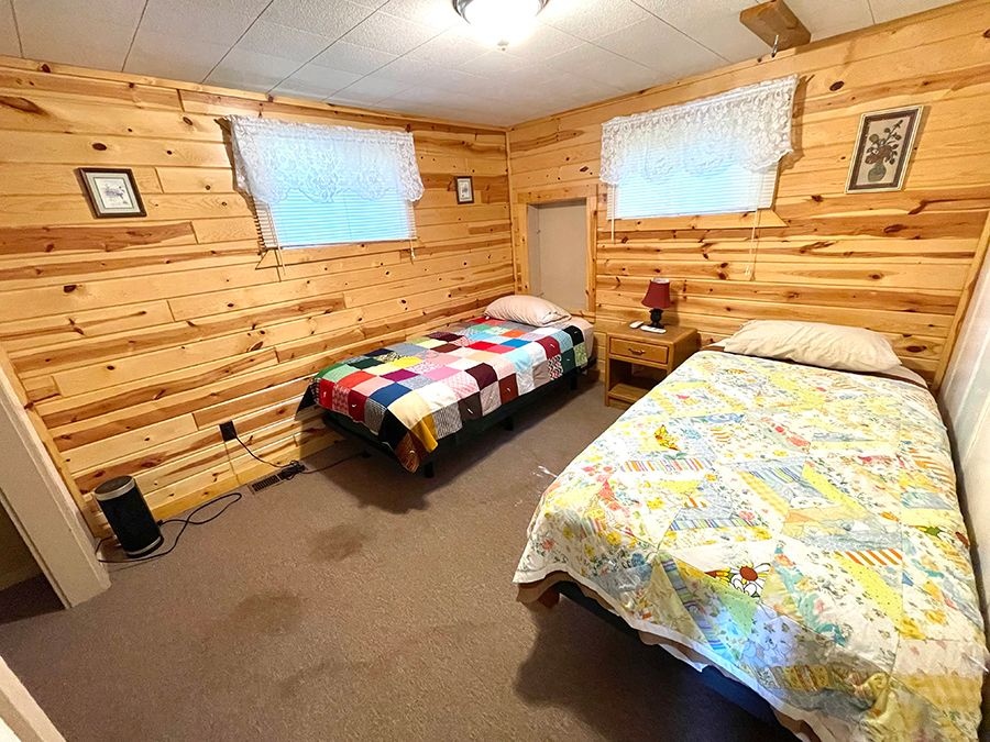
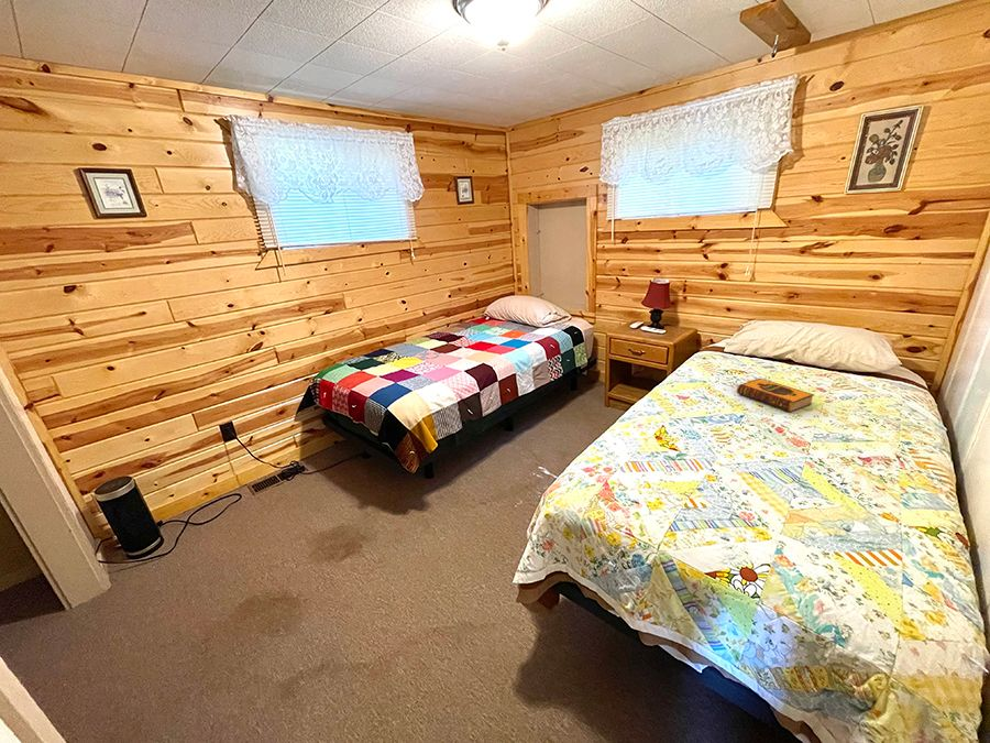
+ hardback book [736,378,815,413]
